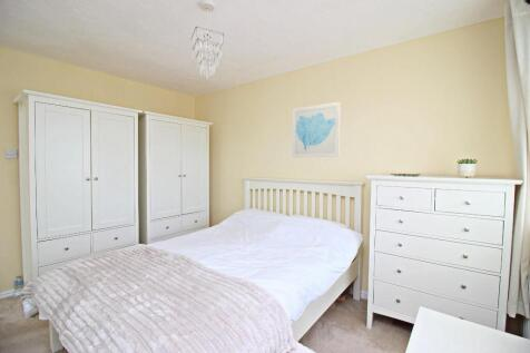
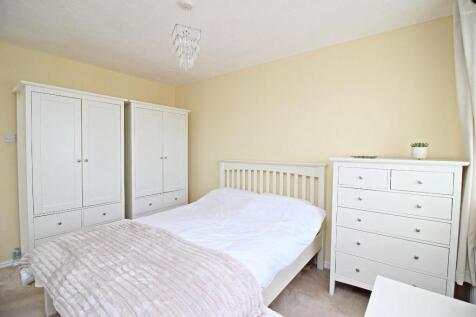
- wall art [291,101,342,159]
